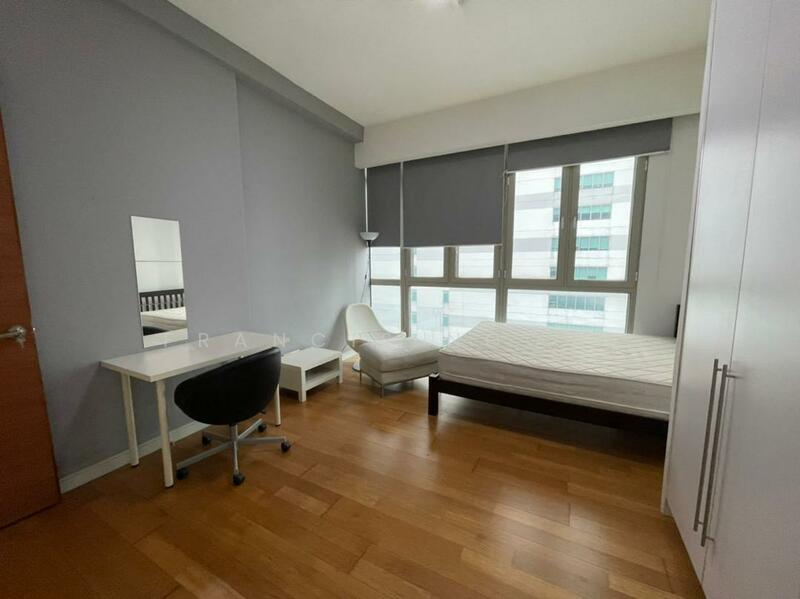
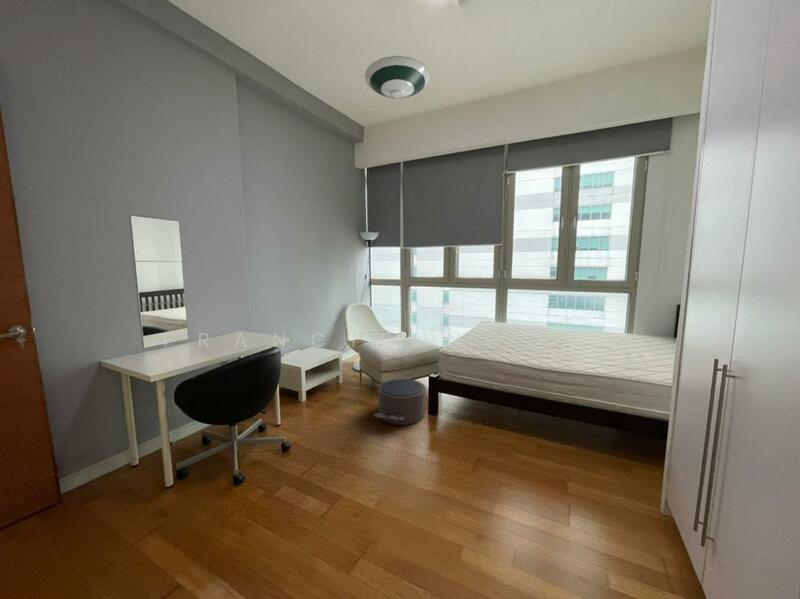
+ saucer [364,55,431,100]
+ pouf [373,378,427,426]
